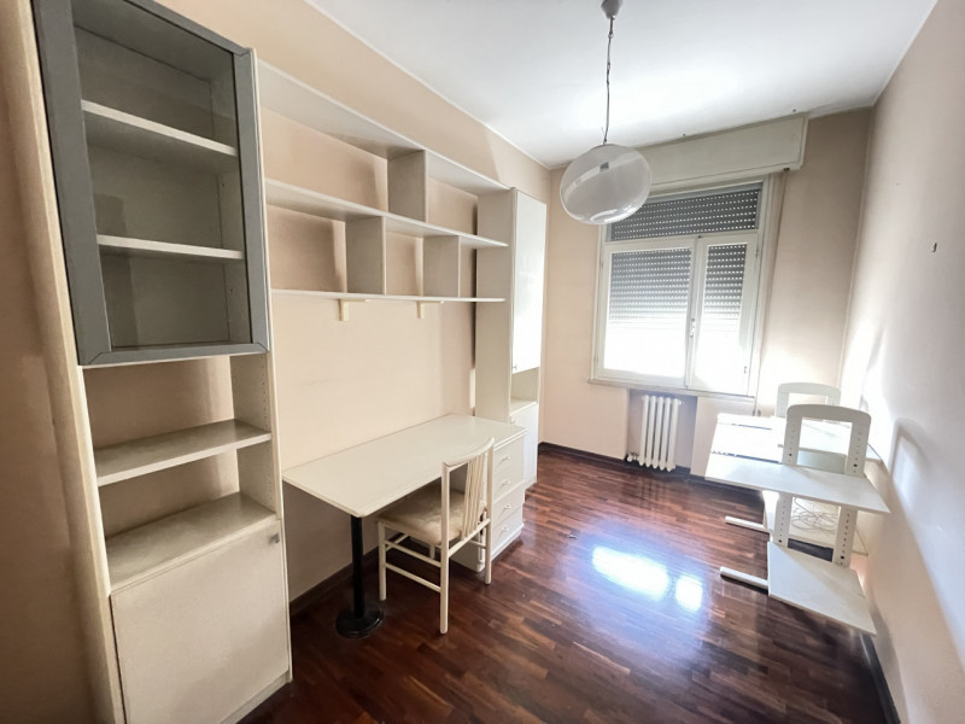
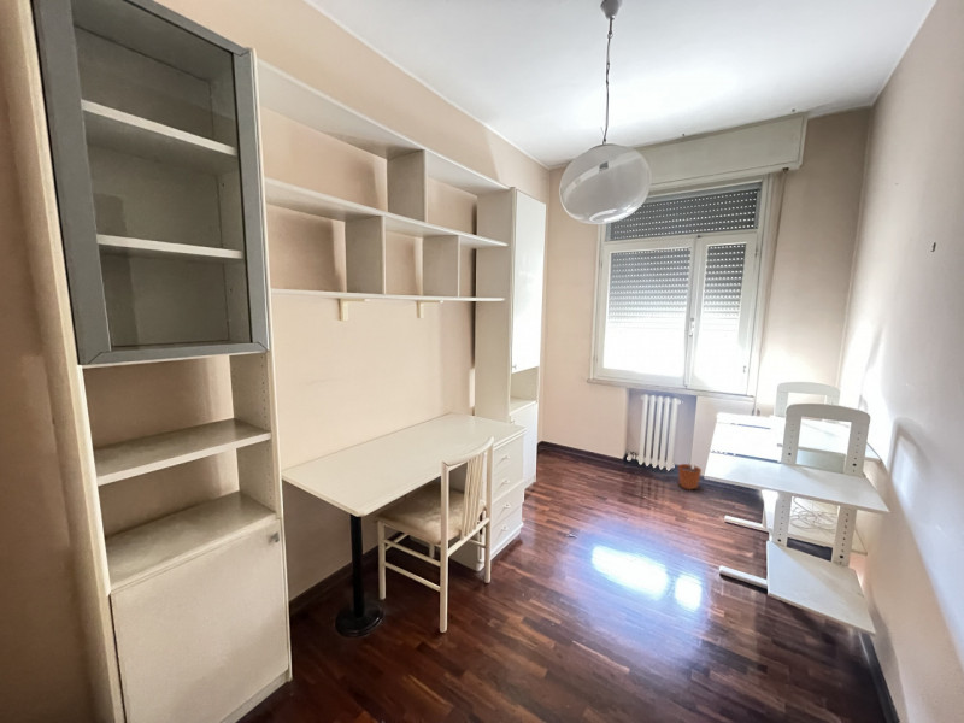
+ plant pot [677,458,703,490]
